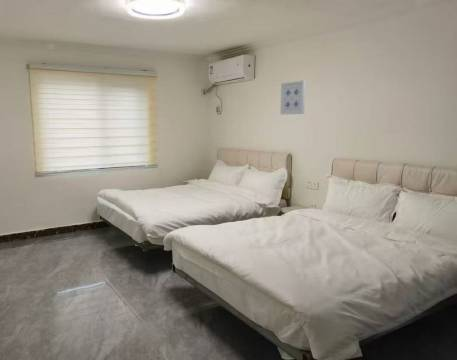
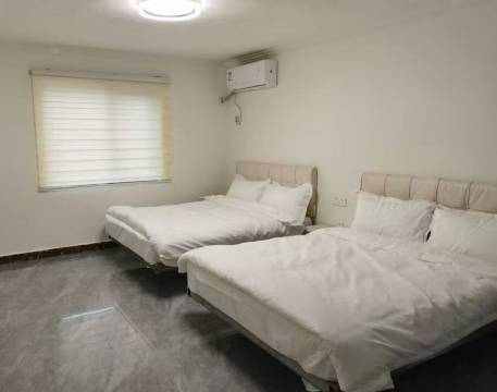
- wall art [279,79,307,116]
